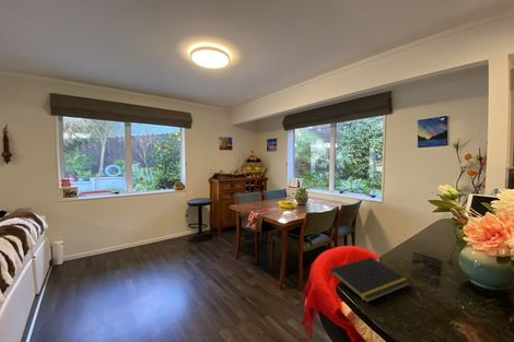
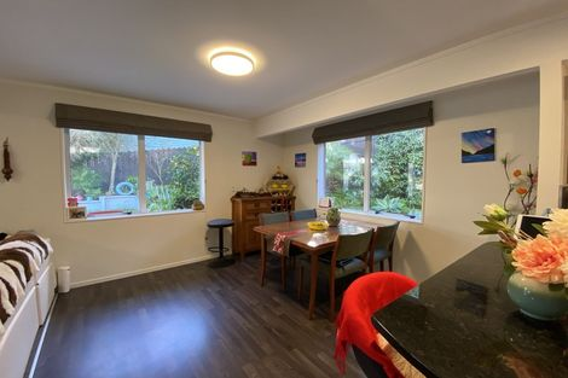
- notepad [328,256,411,304]
